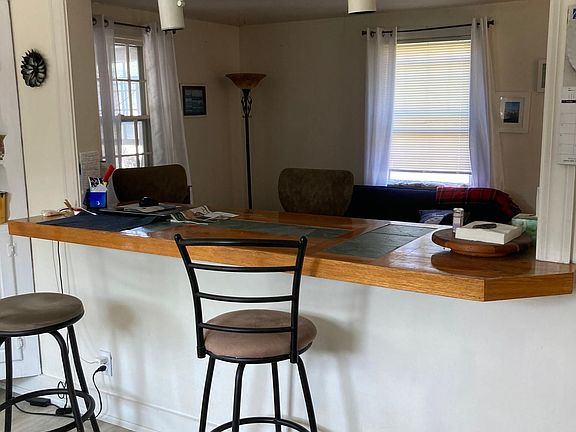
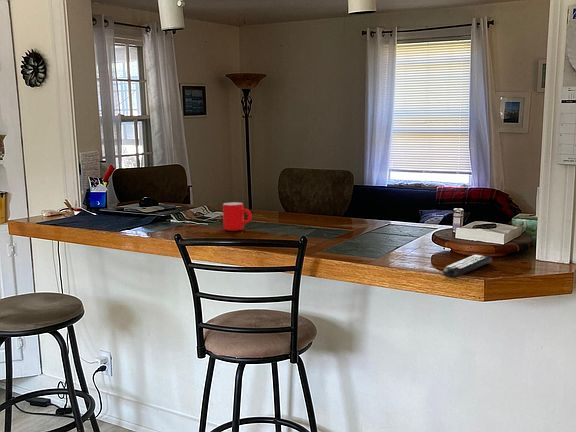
+ mug [222,201,253,232]
+ remote control [442,254,493,279]
